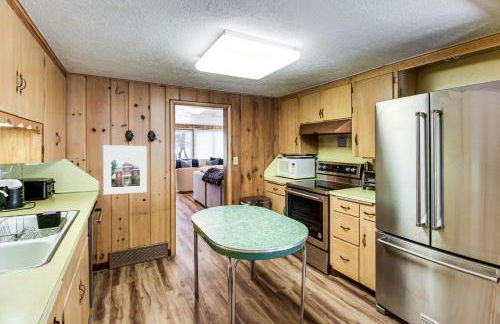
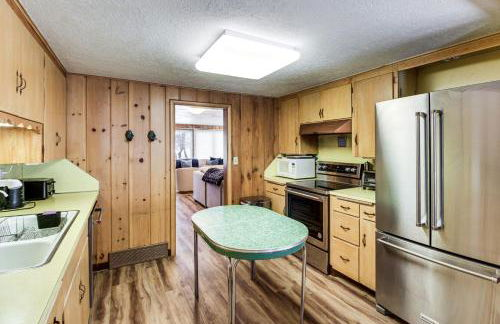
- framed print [102,144,148,196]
